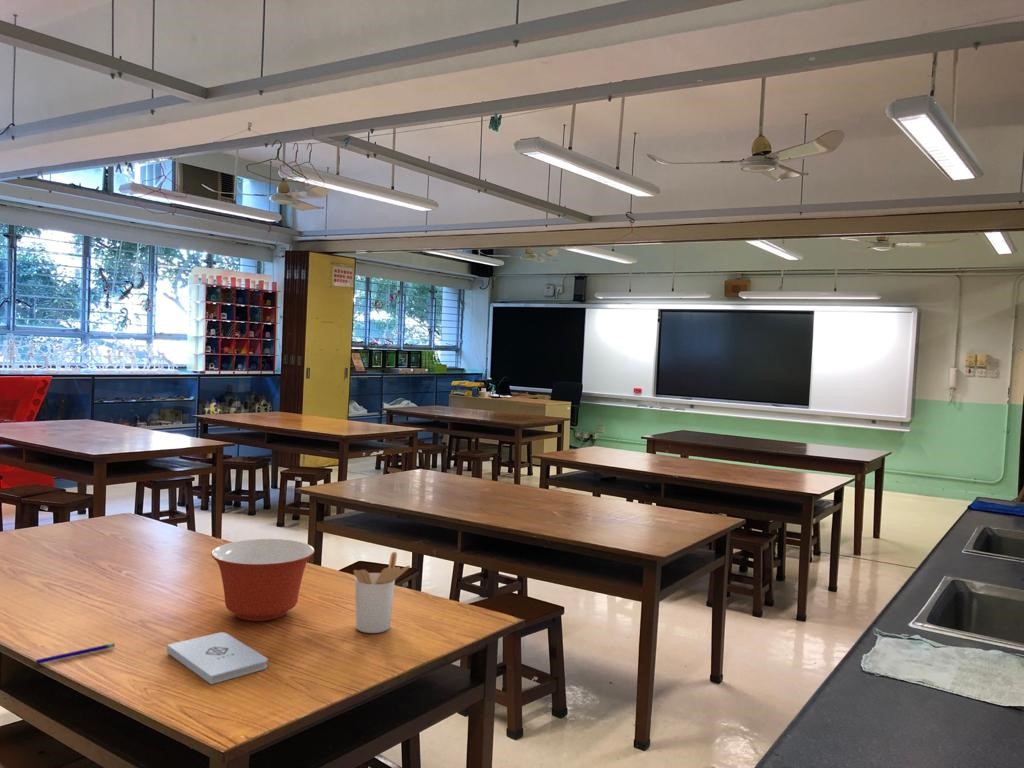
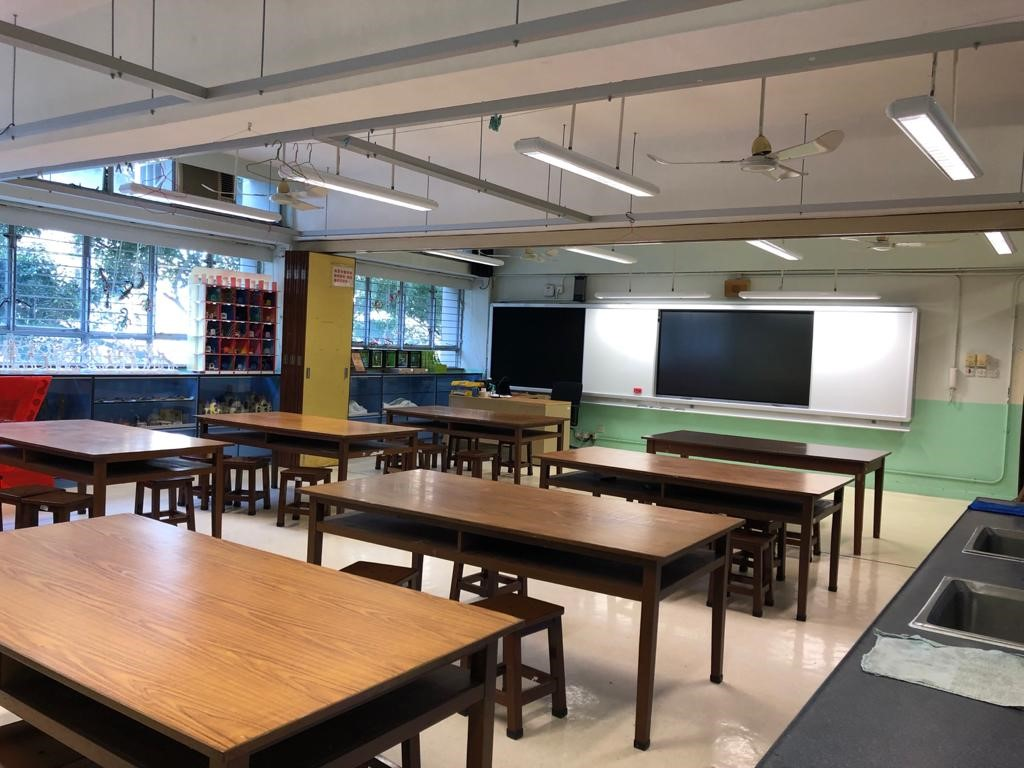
- mixing bowl [210,538,316,622]
- notepad [166,631,269,685]
- utensil holder [352,551,411,634]
- pen [35,643,116,665]
